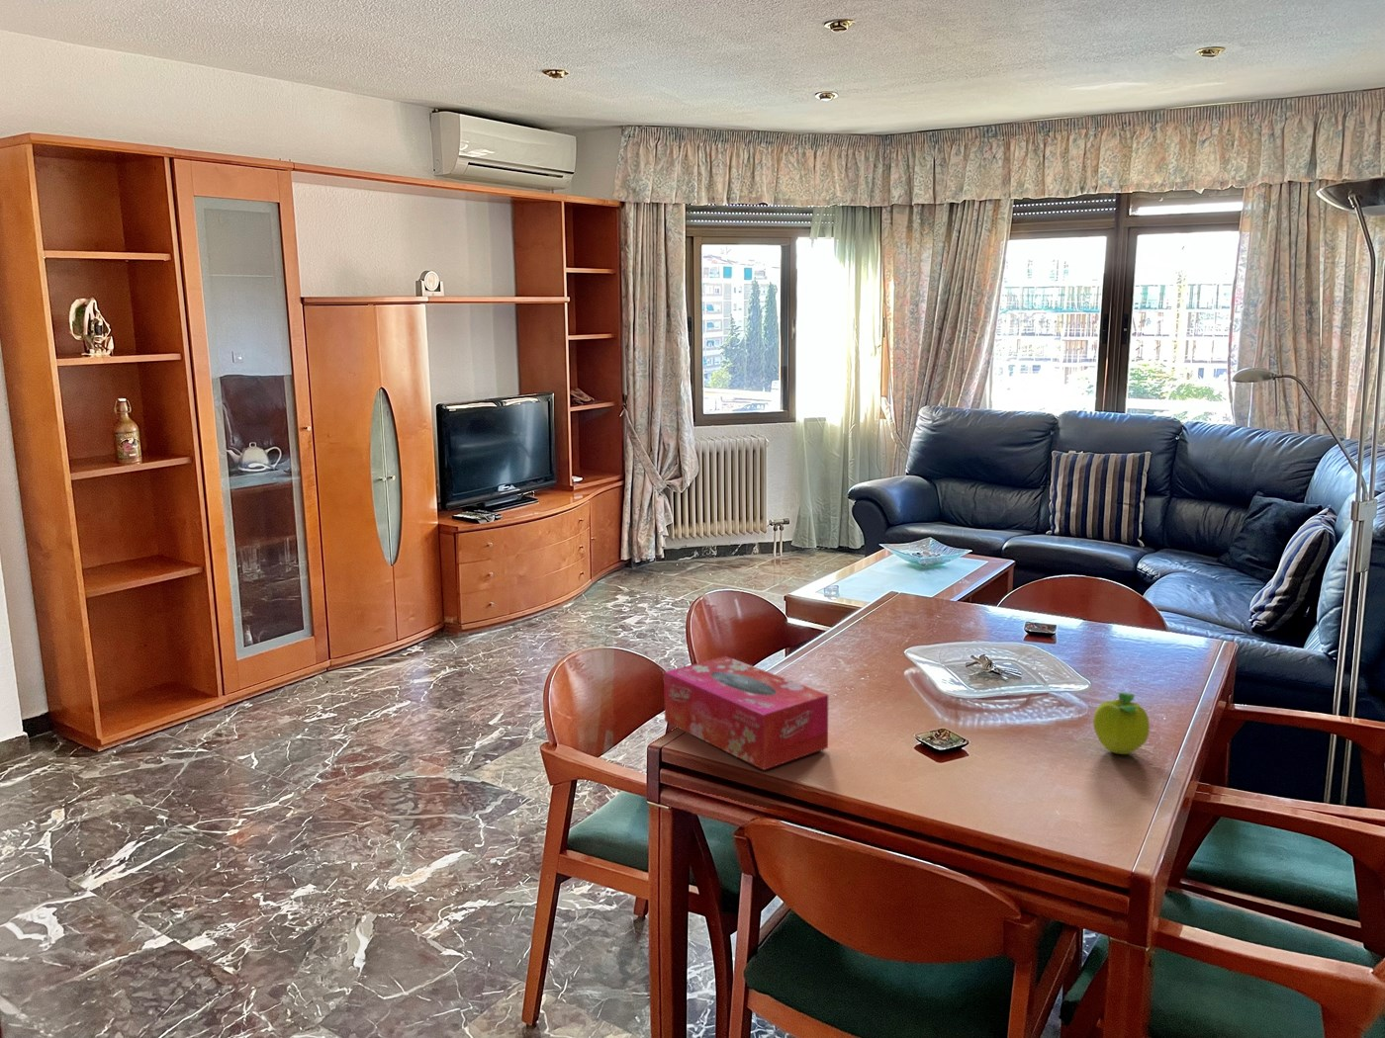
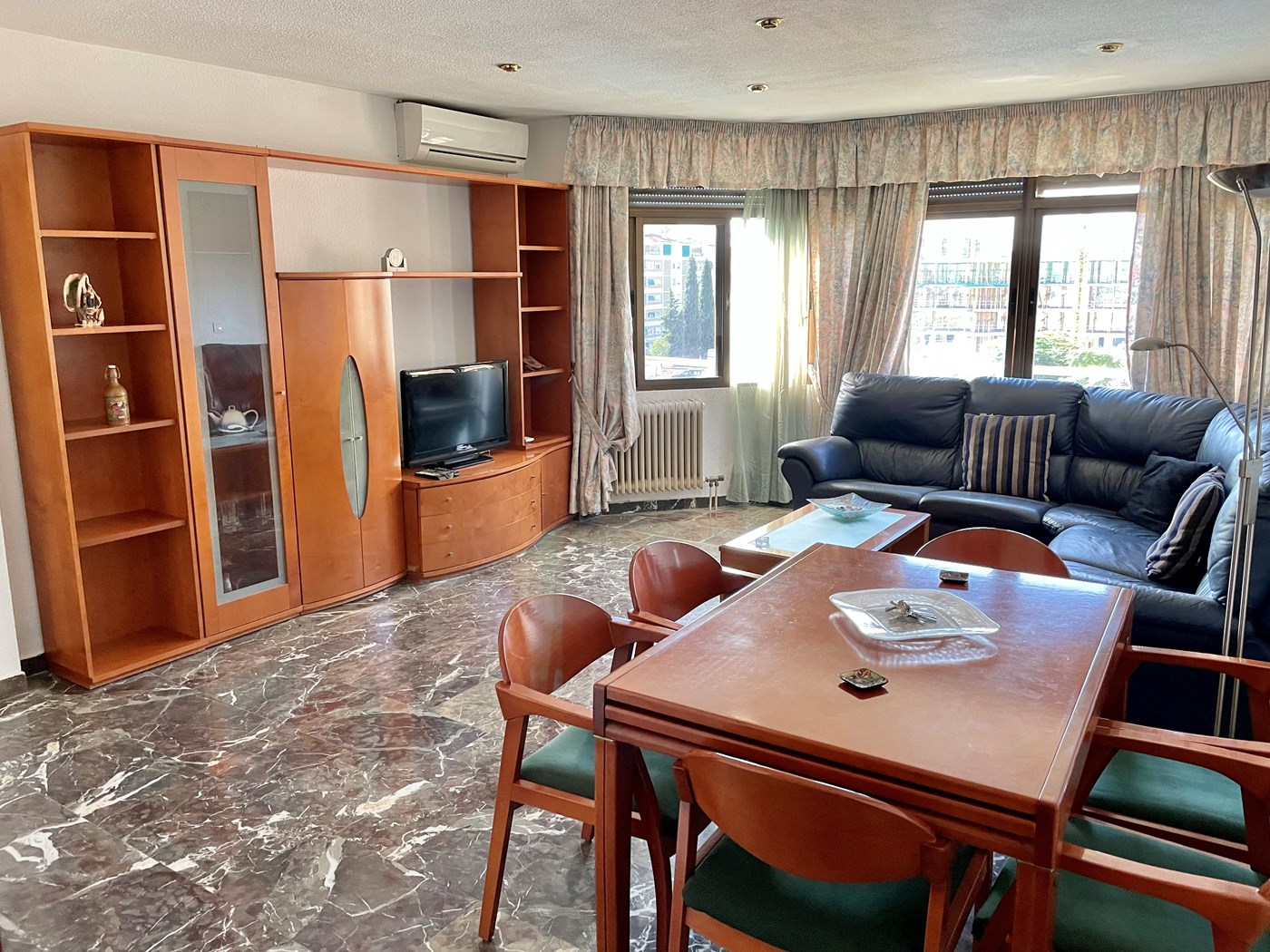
- fruit [1092,692,1151,756]
- tissue box [663,655,829,771]
